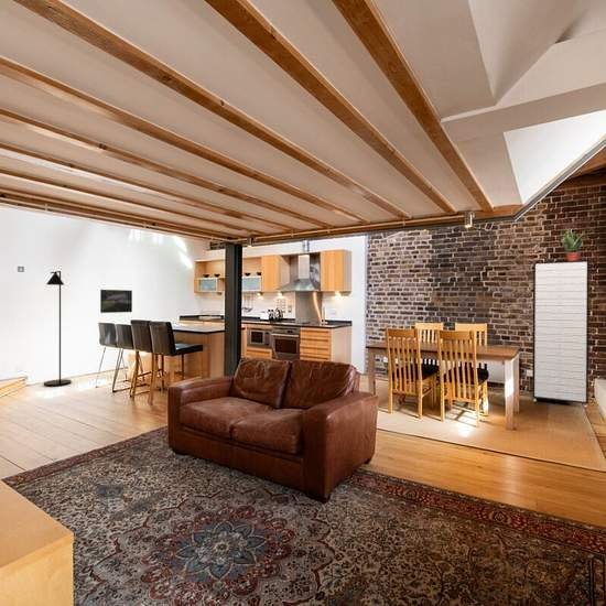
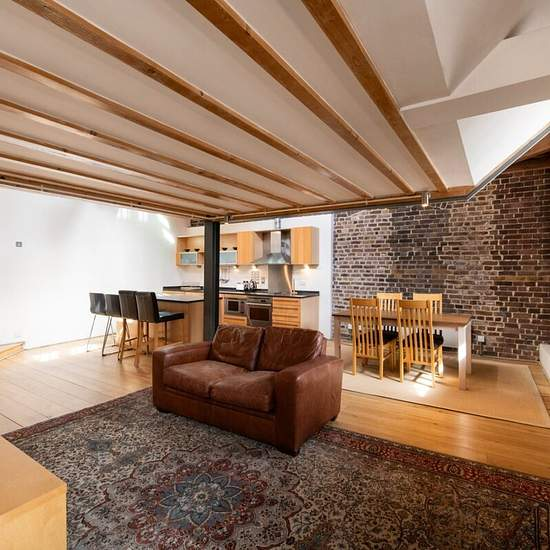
- potted plant [560,226,585,261]
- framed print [99,289,133,314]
- floor lamp [43,270,73,388]
- storage cabinet [531,259,591,409]
